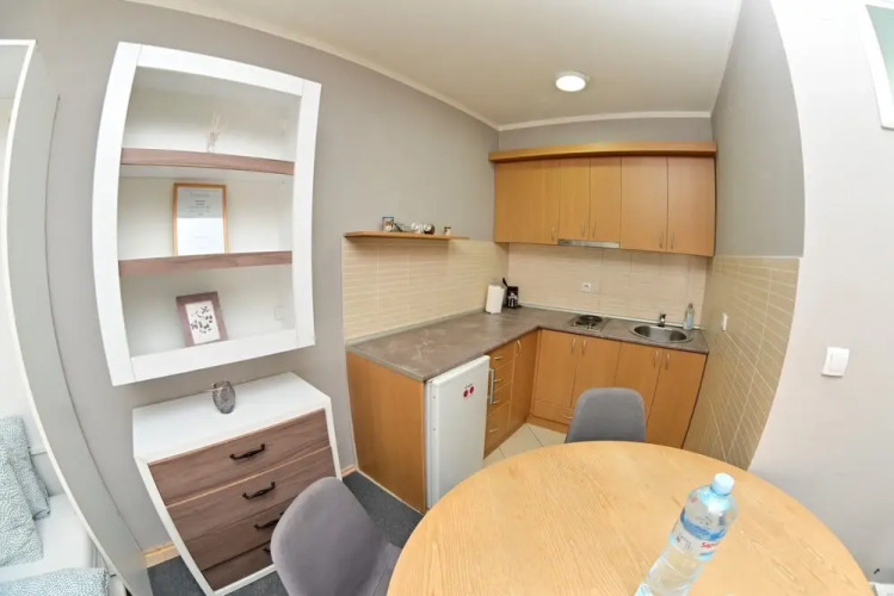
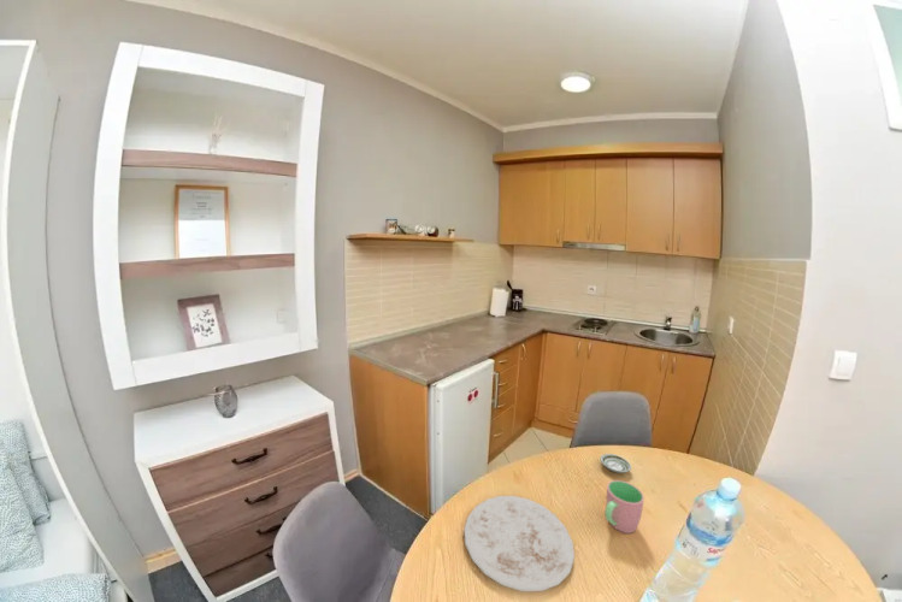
+ cup [605,479,645,535]
+ saucer [600,453,632,474]
+ plate [462,495,576,592]
